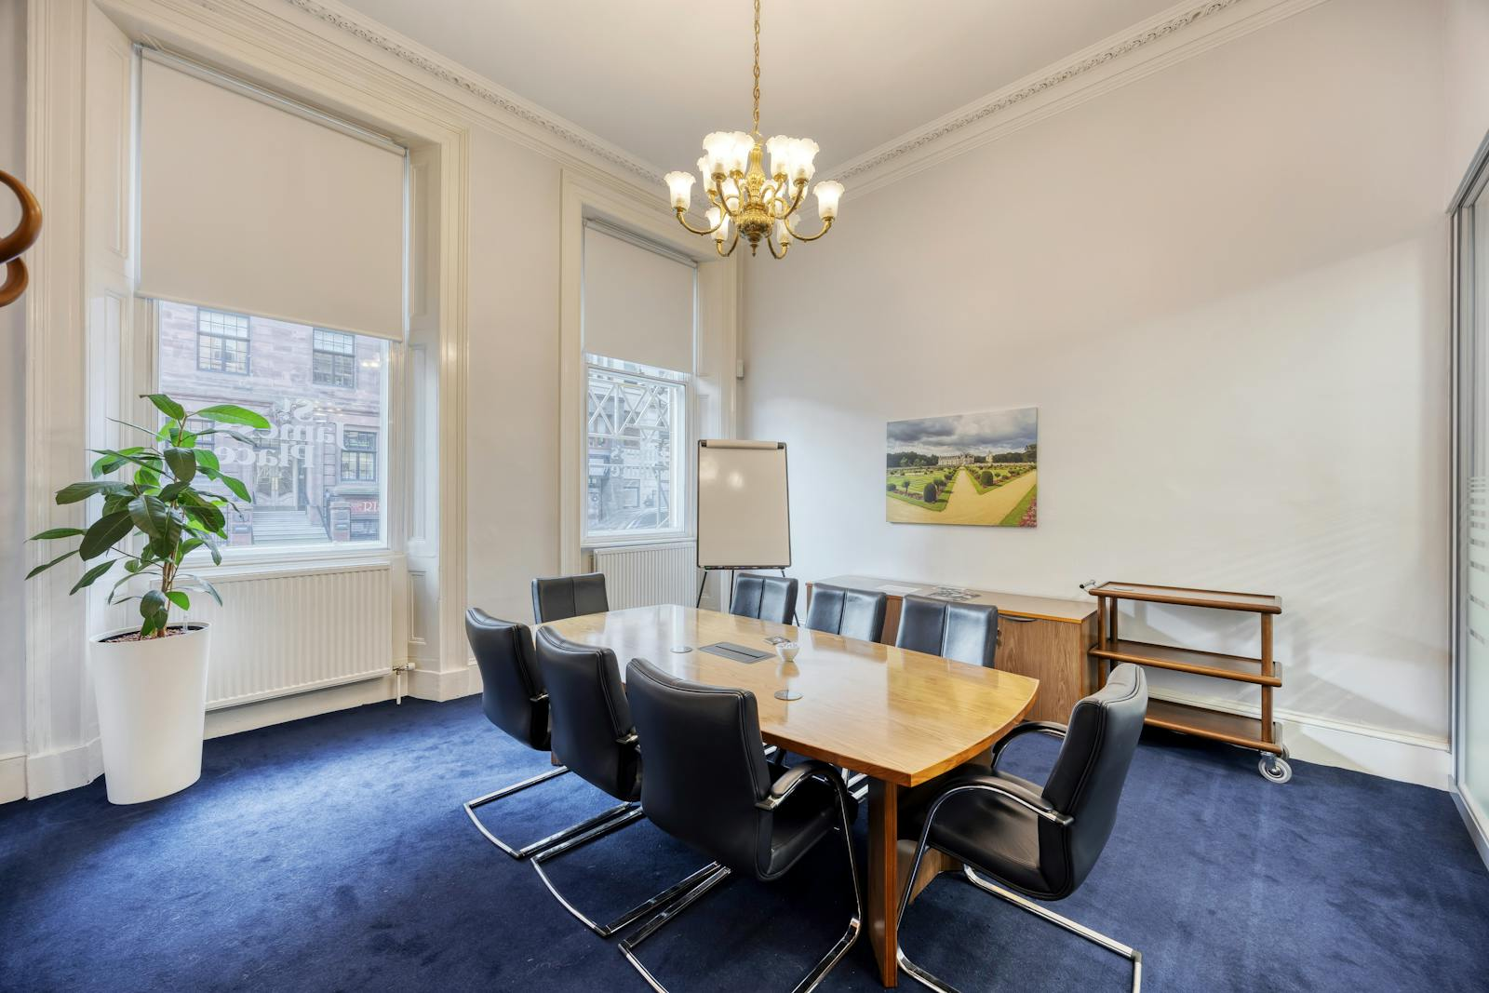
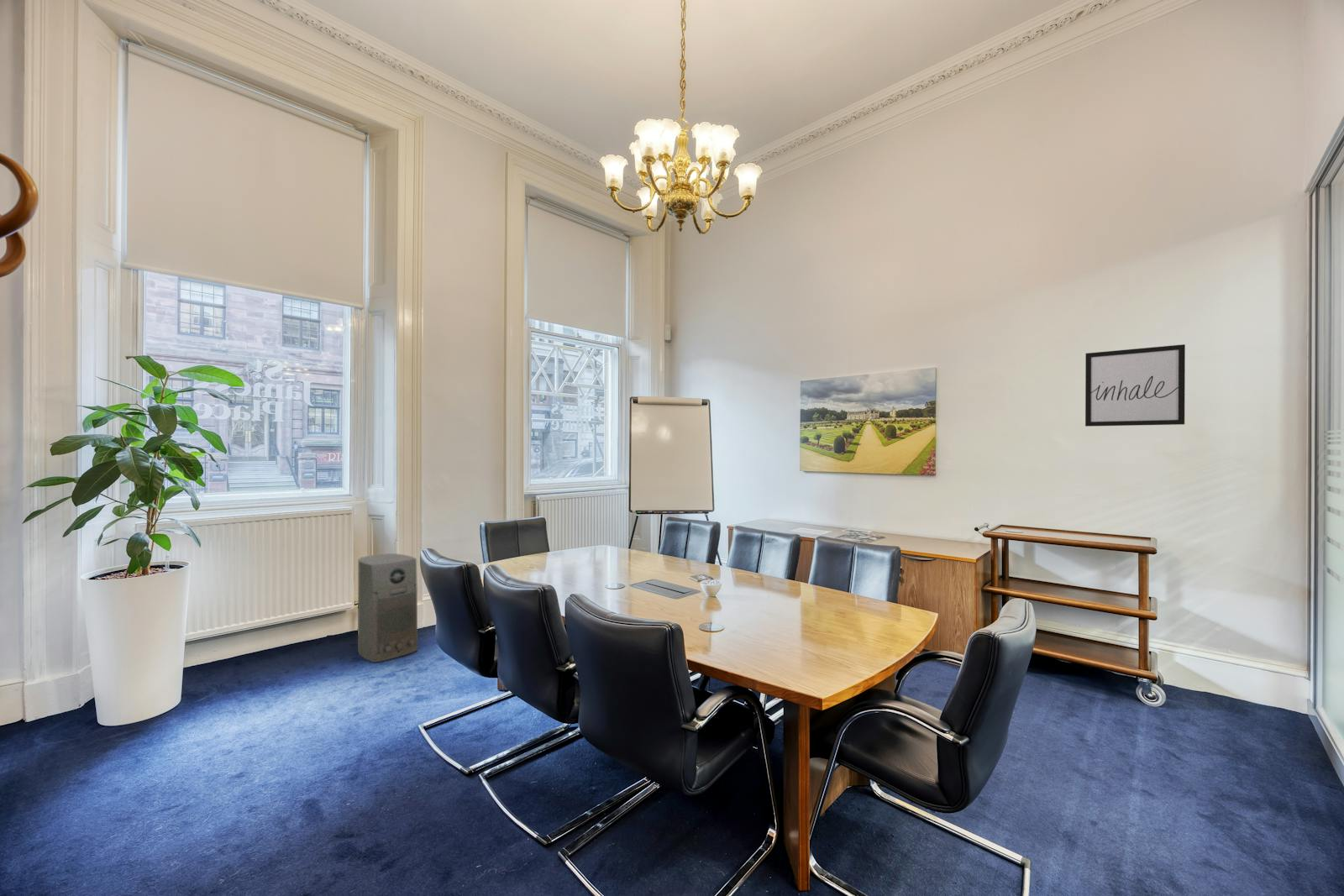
+ air purifier [357,553,418,663]
+ wall art [1084,343,1186,427]
